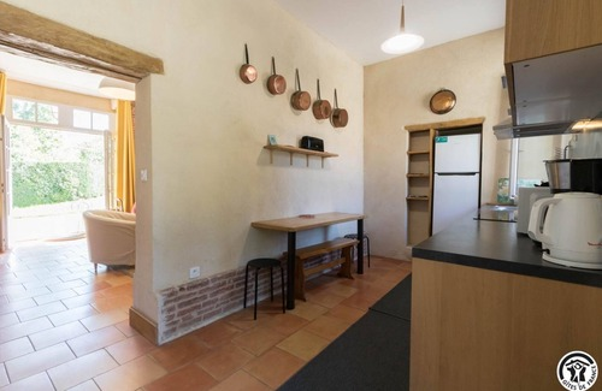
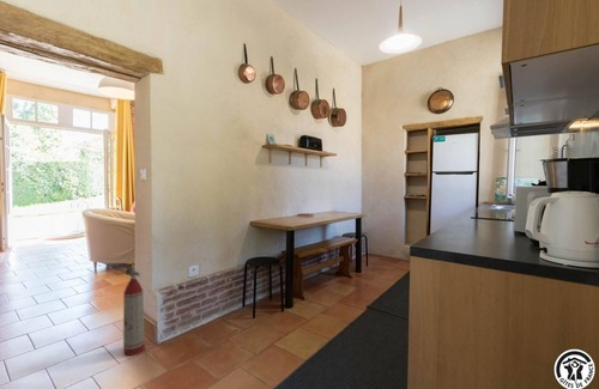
+ fire extinguisher [122,263,146,357]
